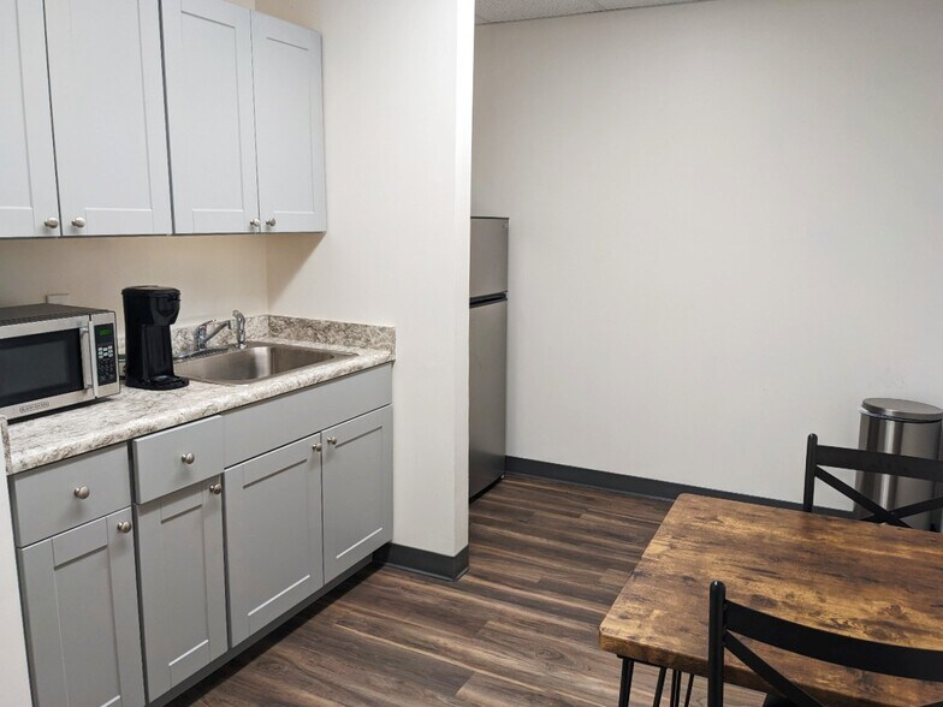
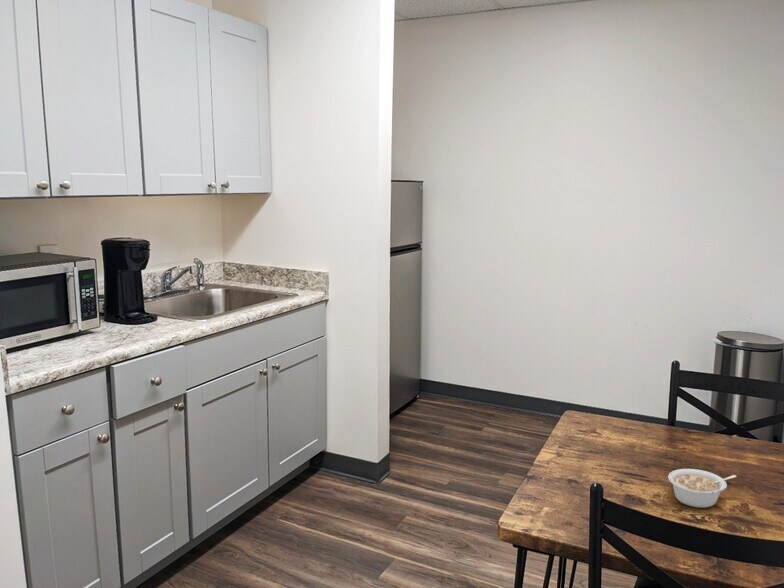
+ legume [667,468,738,509]
